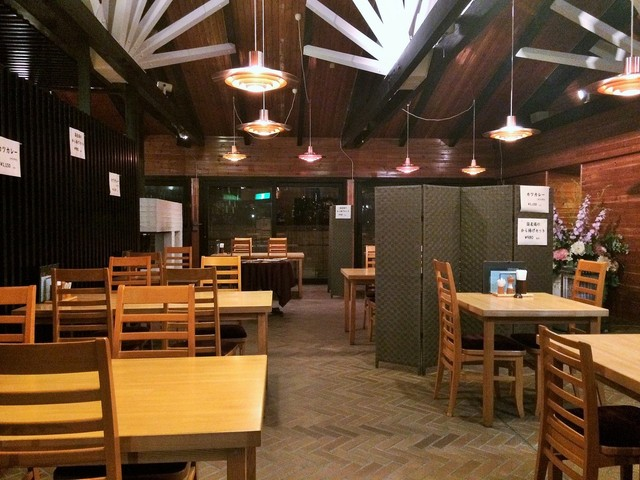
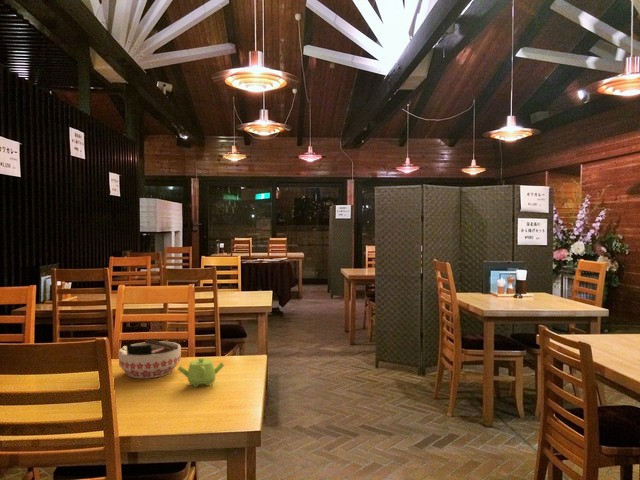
+ teapot [177,357,225,388]
+ bowl [118,339,182,379]
